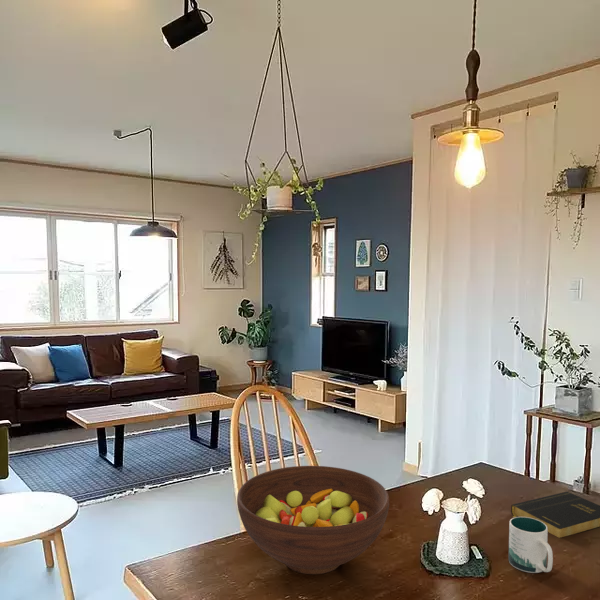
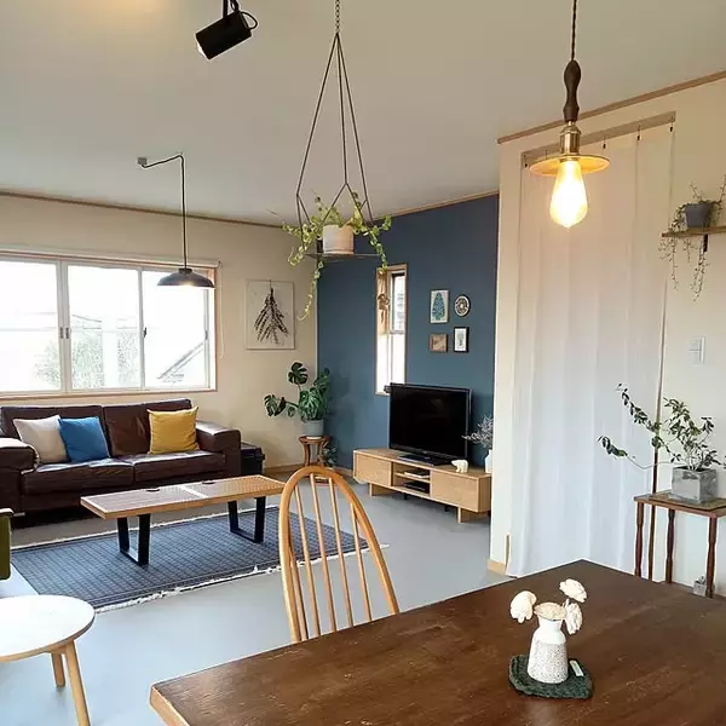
- fruit bowl [236,465,390,575]
- book [510,491,600,539]
- mug [508,516,554,574]
